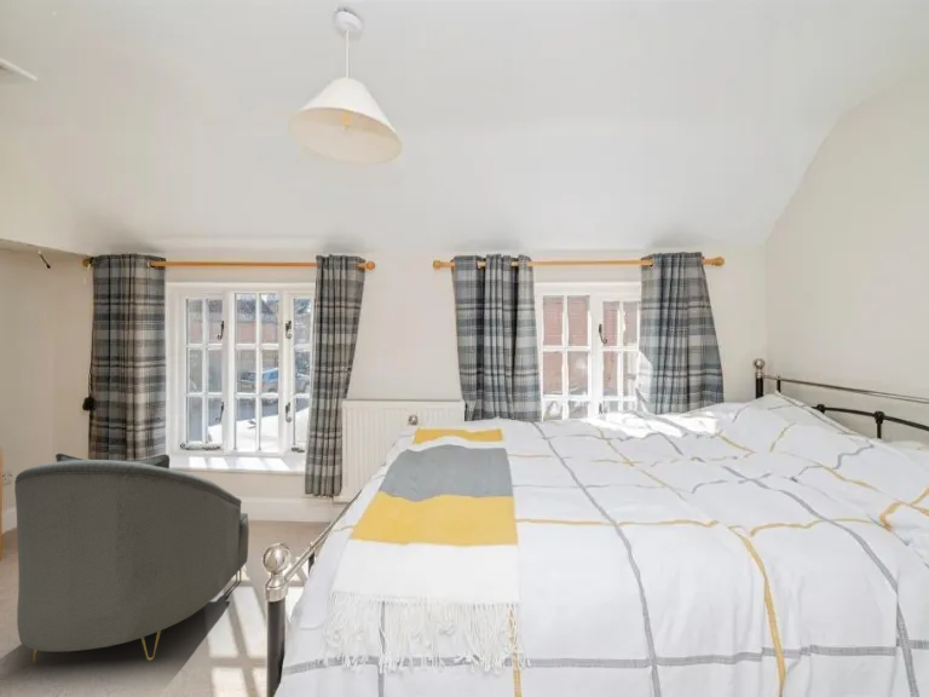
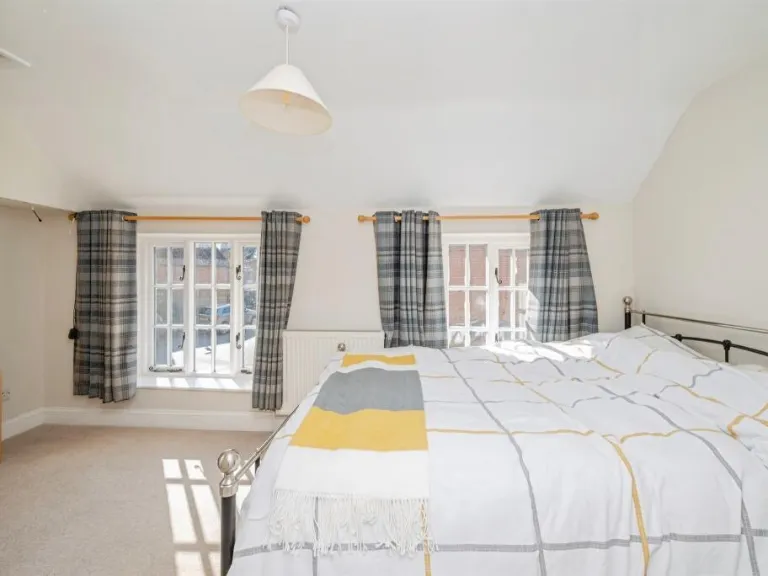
- armchair [13,453,250,663]
